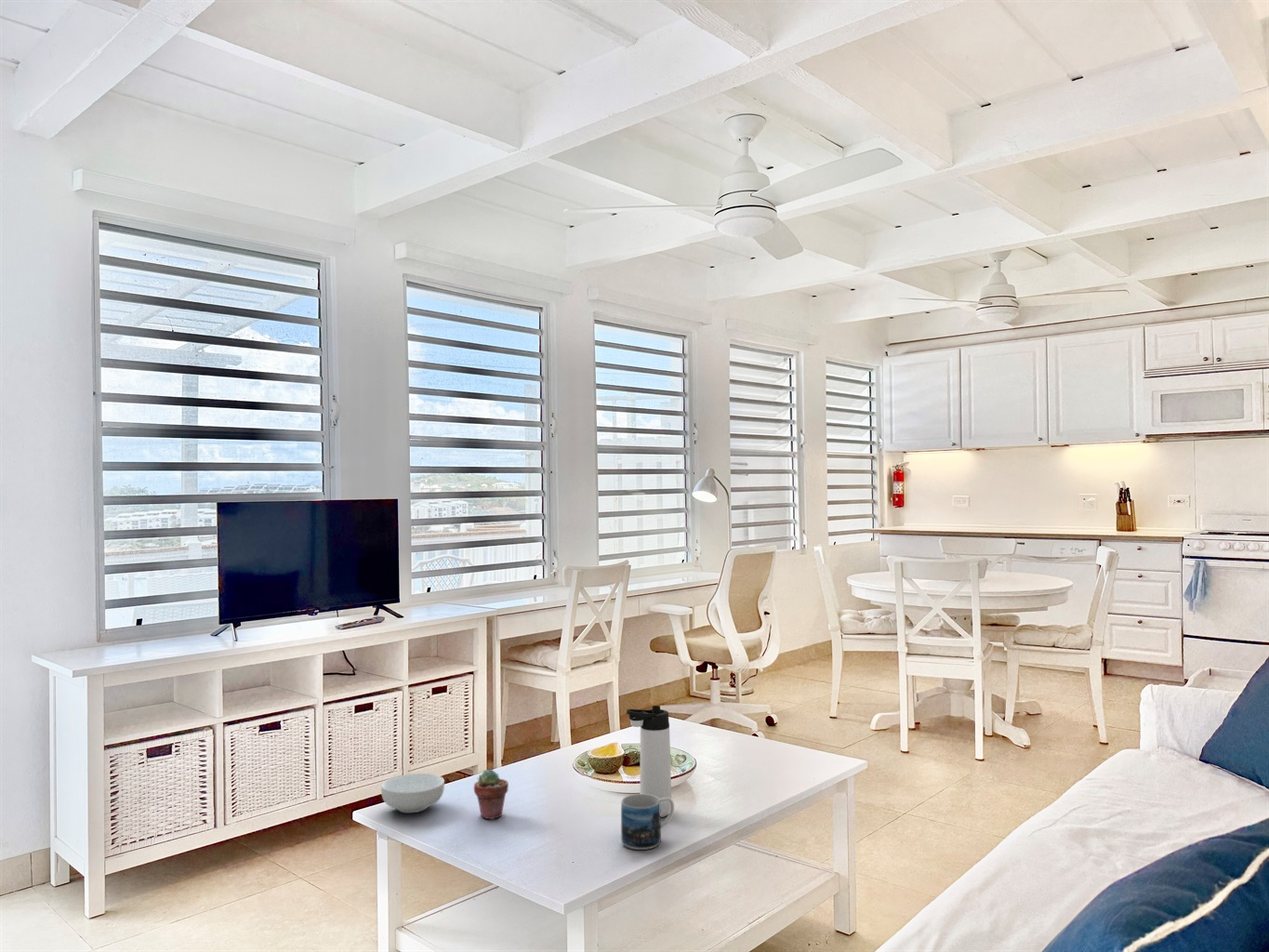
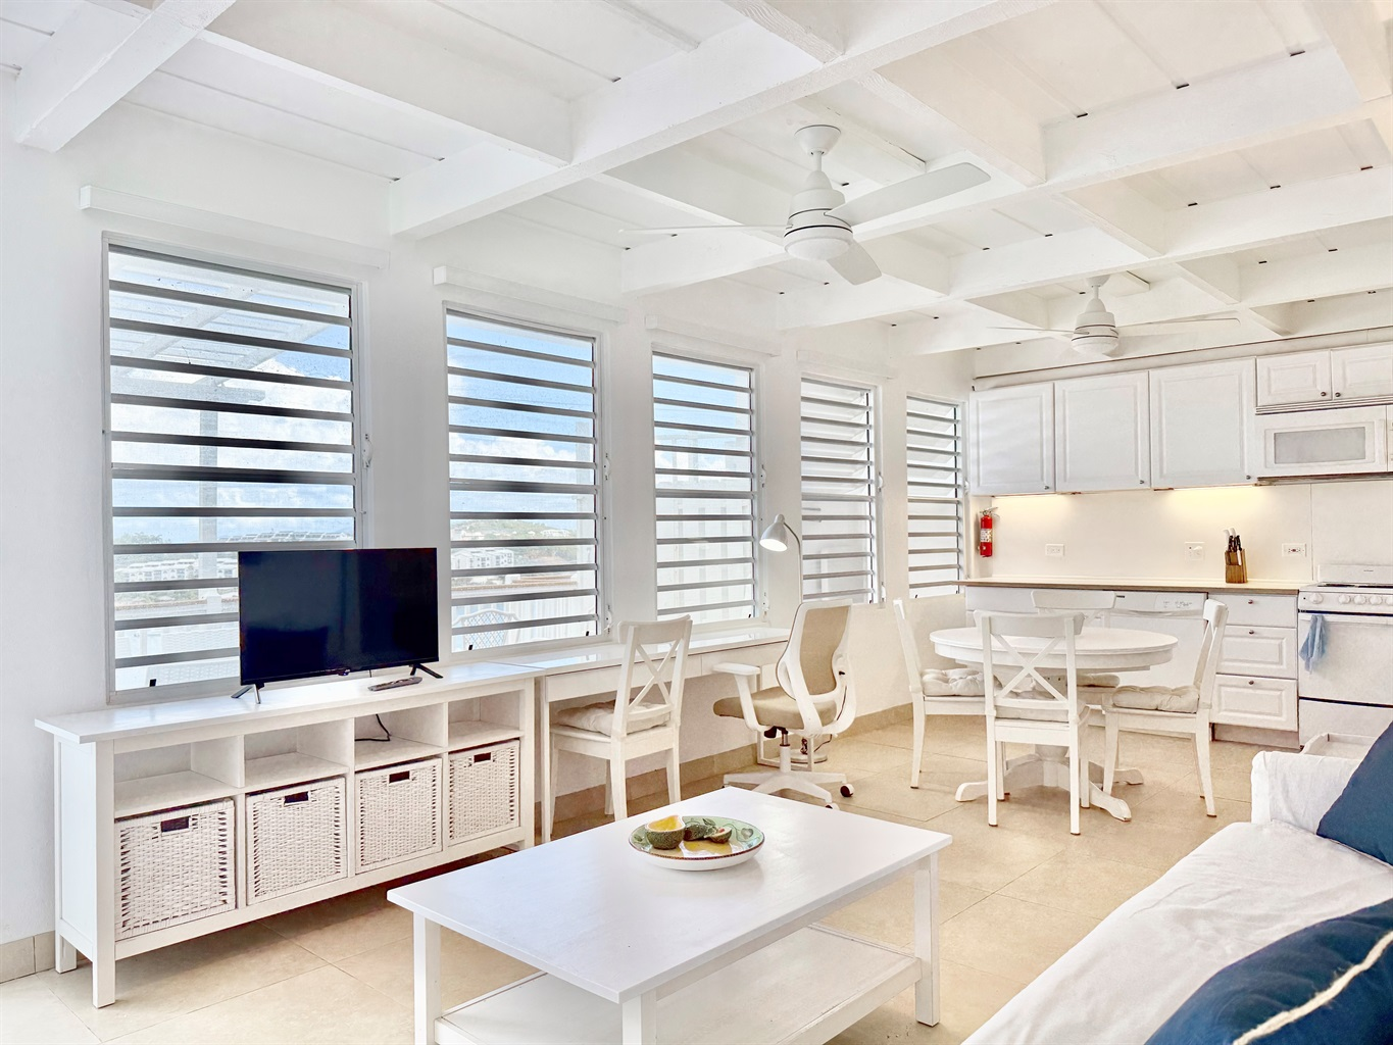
- mug [620,793,675,851]
- thermos bottle [626,705,672,818]
- cereal bowl [380,773,445,813]
- potted succulent [473,769,509,821]
